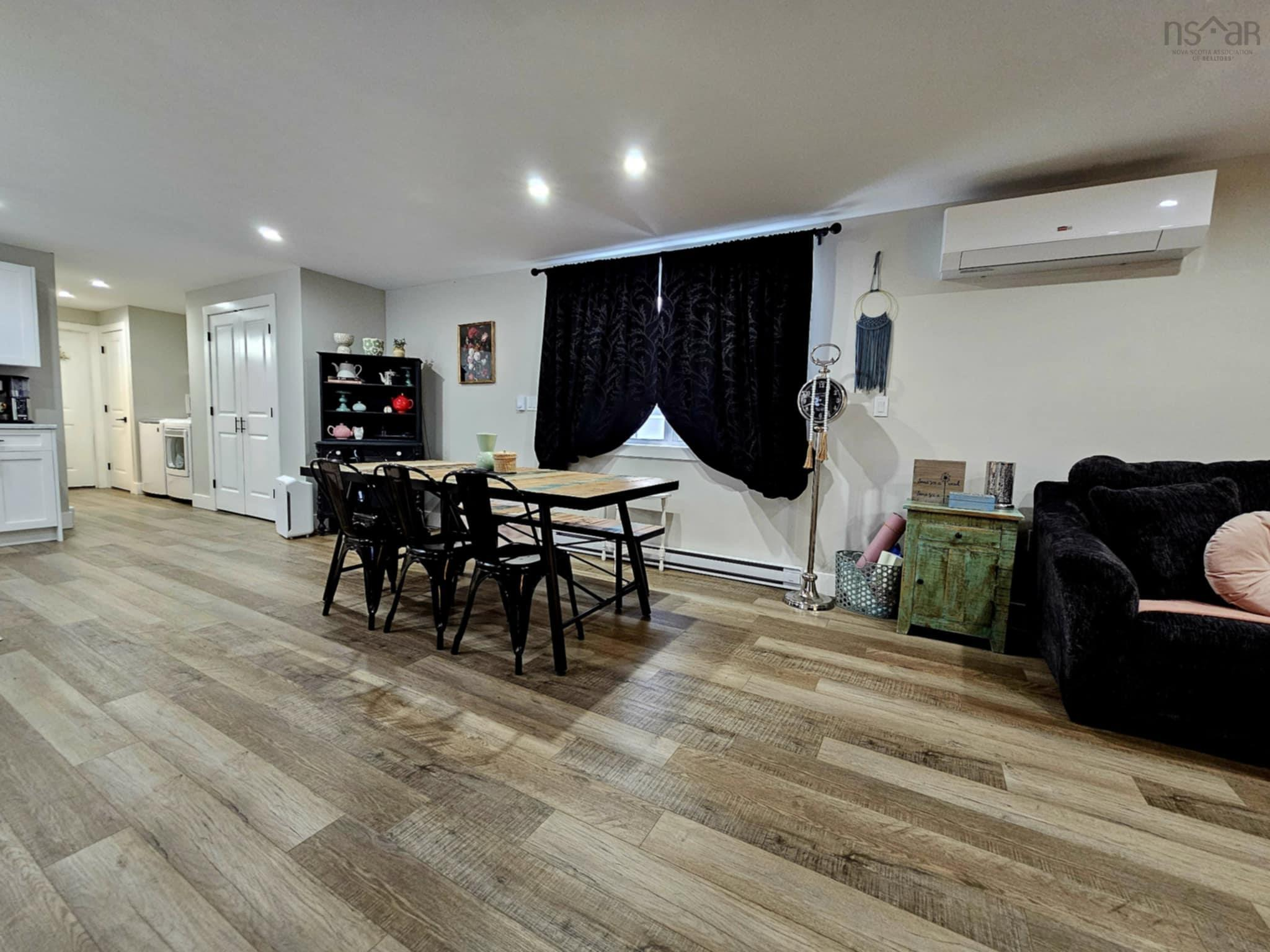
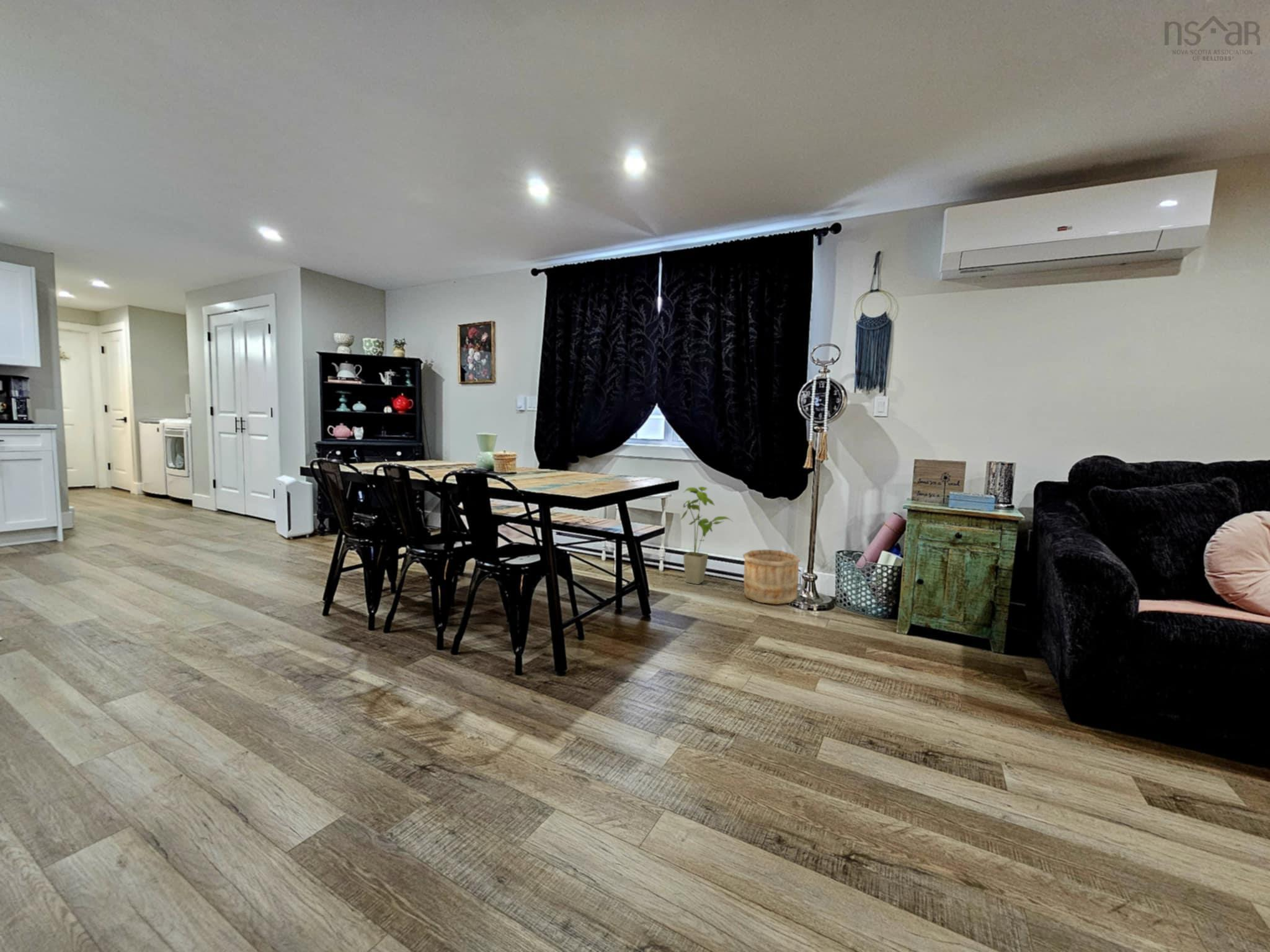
+ wooden bucket [742,549,801,605]
+ house plant [680,486,734,585]
